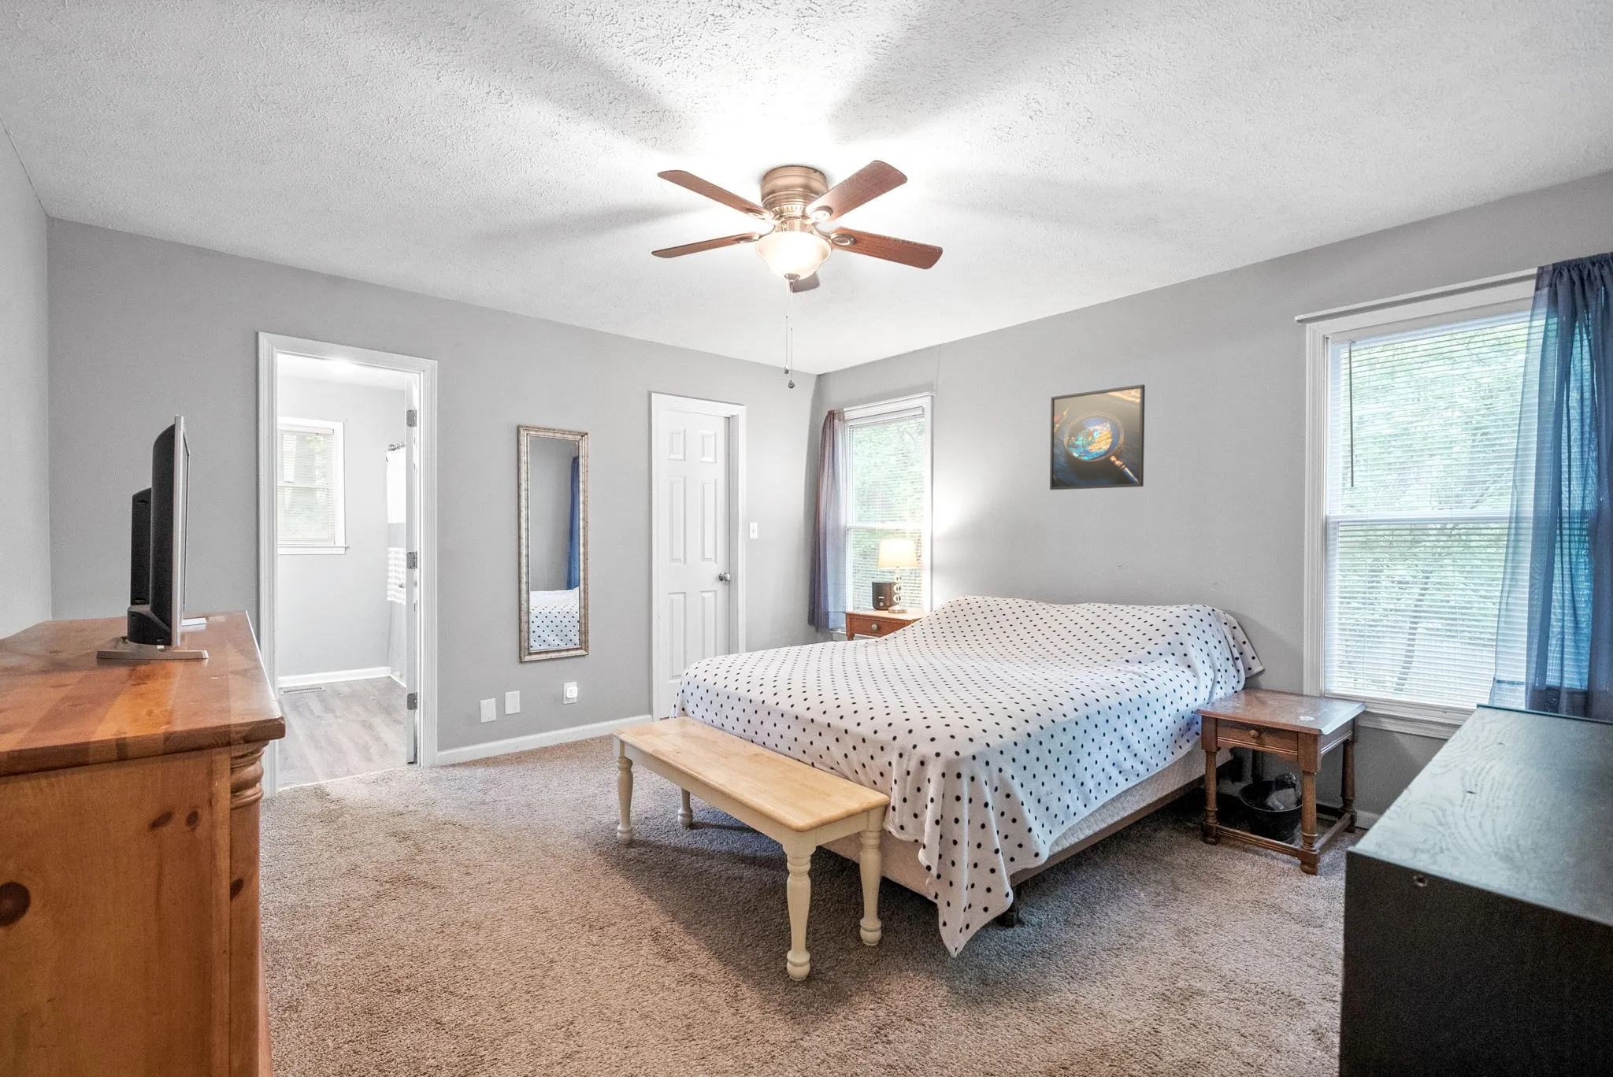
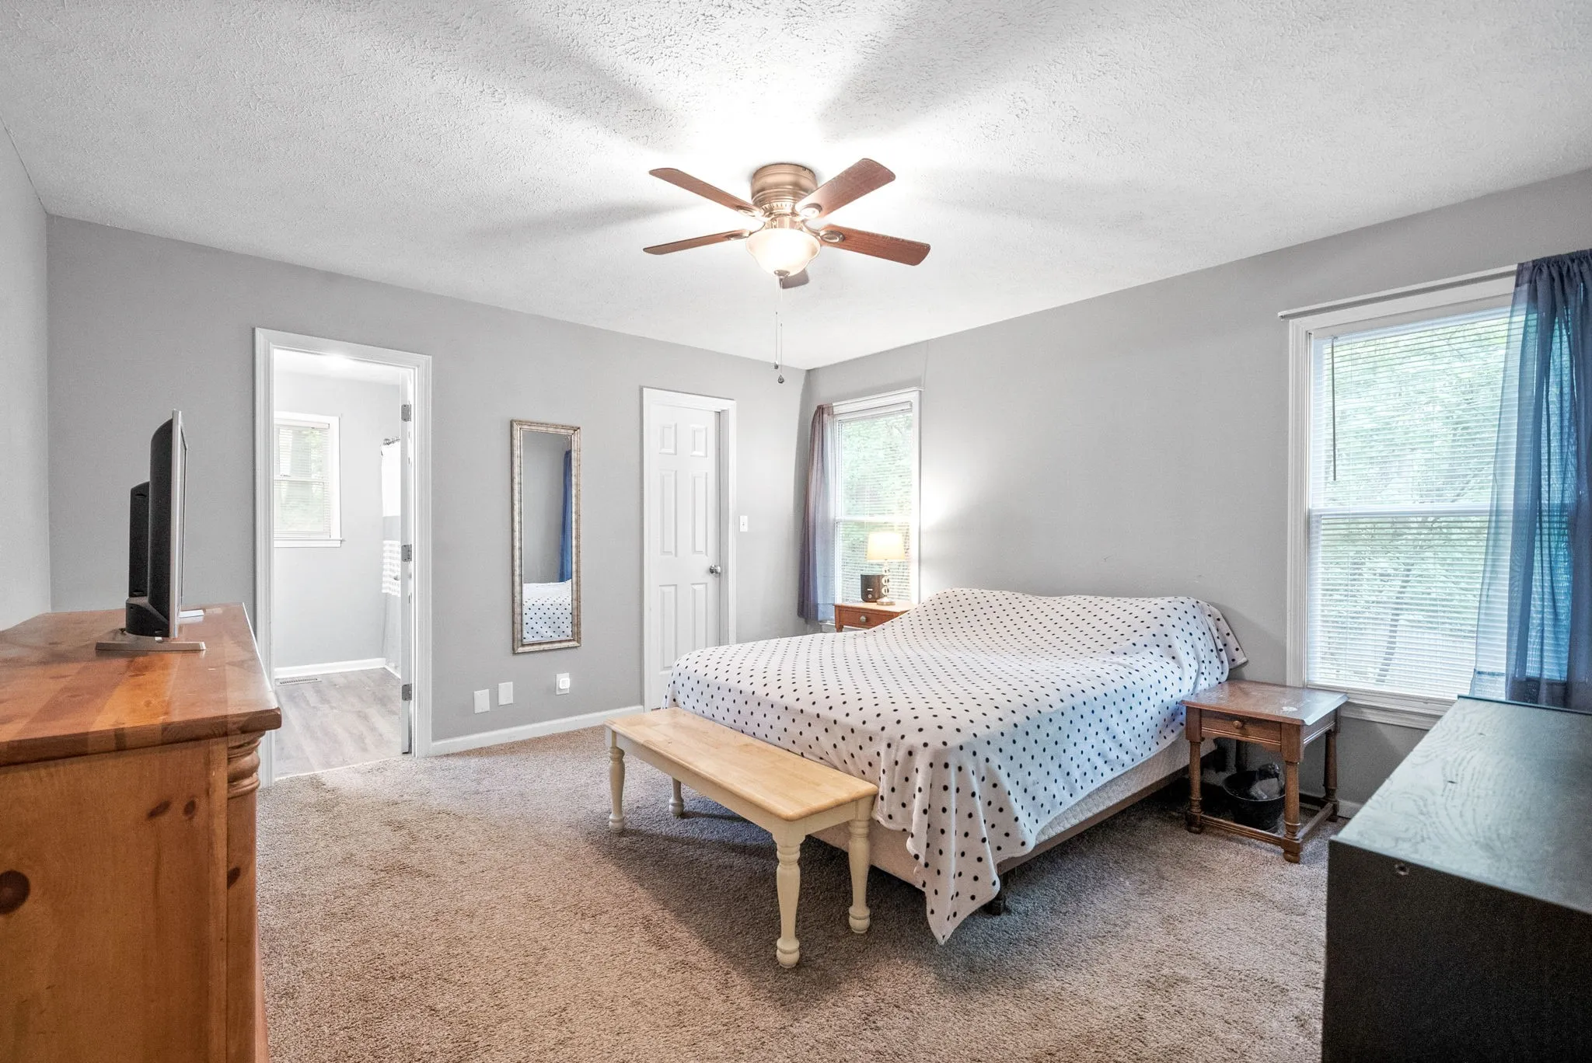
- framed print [1049,383,1145,490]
